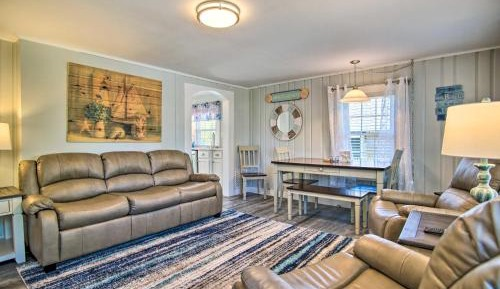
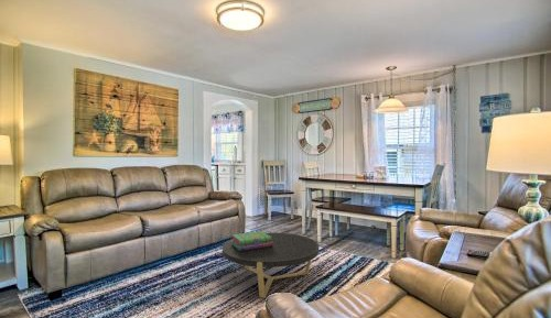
+ stack of books [230,230,273,251]
+ coffee table [222,232,321,299]
